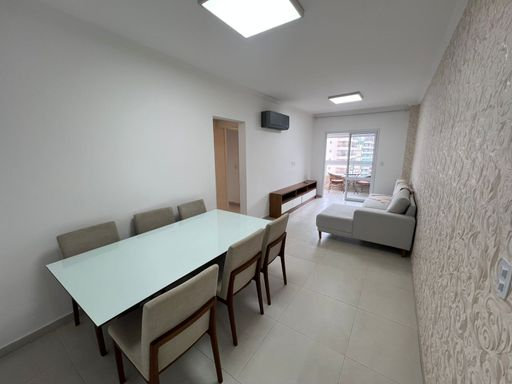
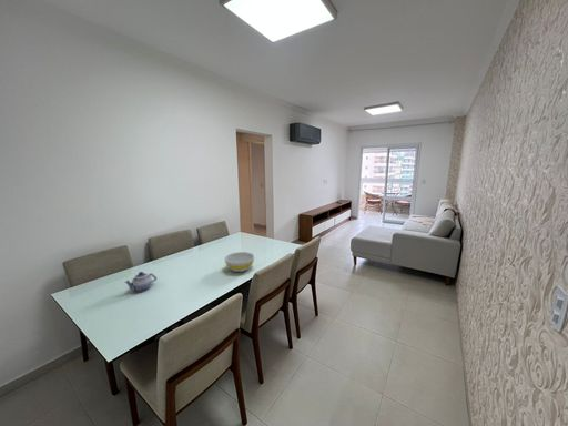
+ teapot [123,271,158,293]
+ bowl [224,251,255,273]
